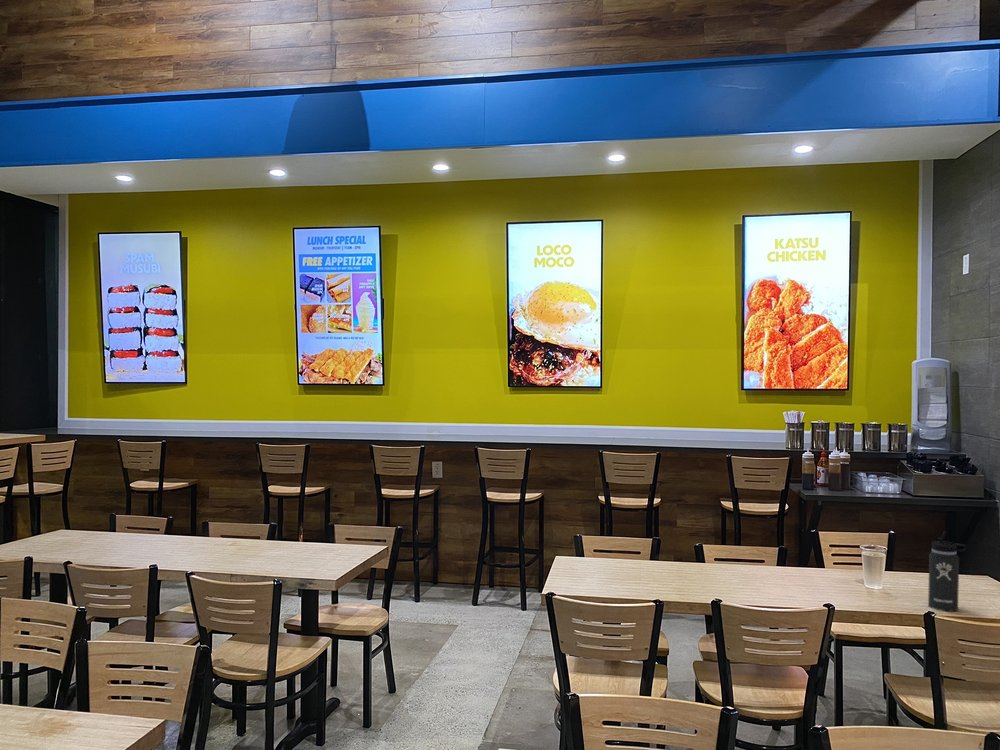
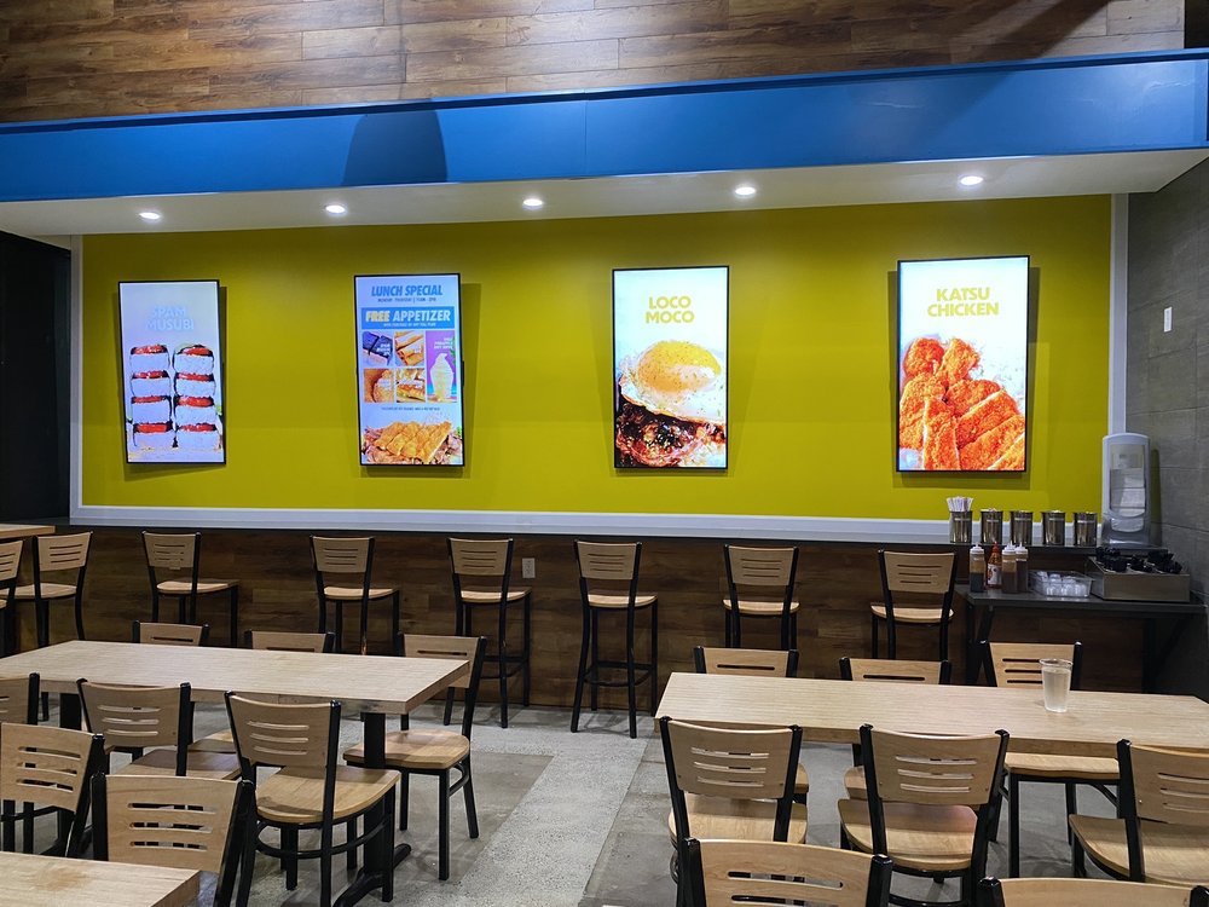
- thermos bottle [927,530,967,613]
